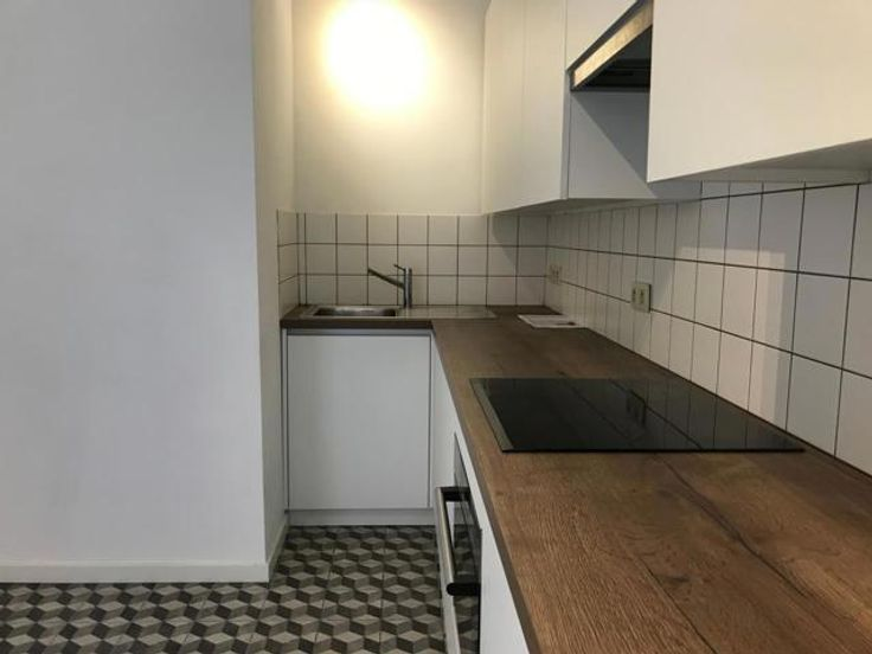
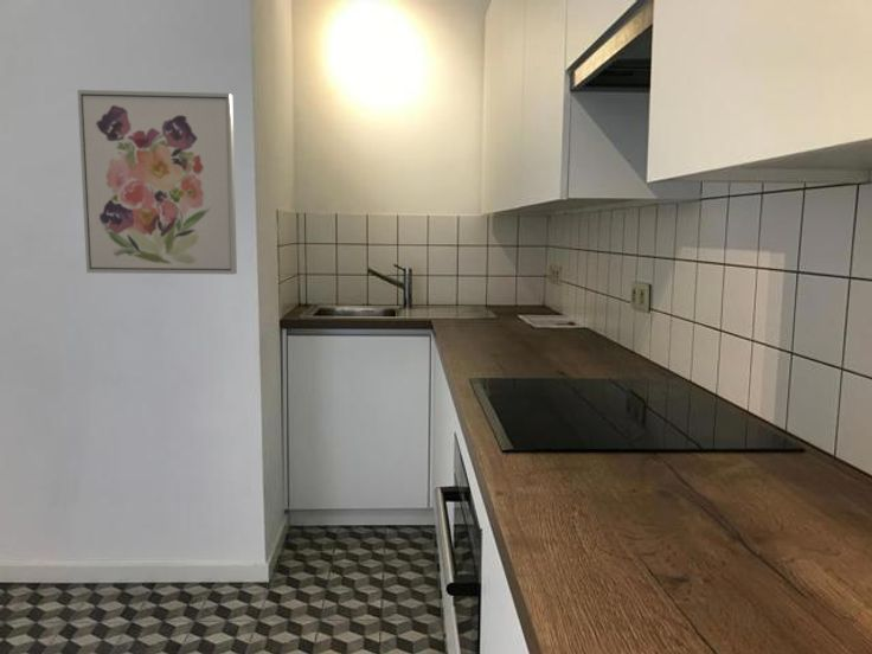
+ wall art [76,89,238,275]
